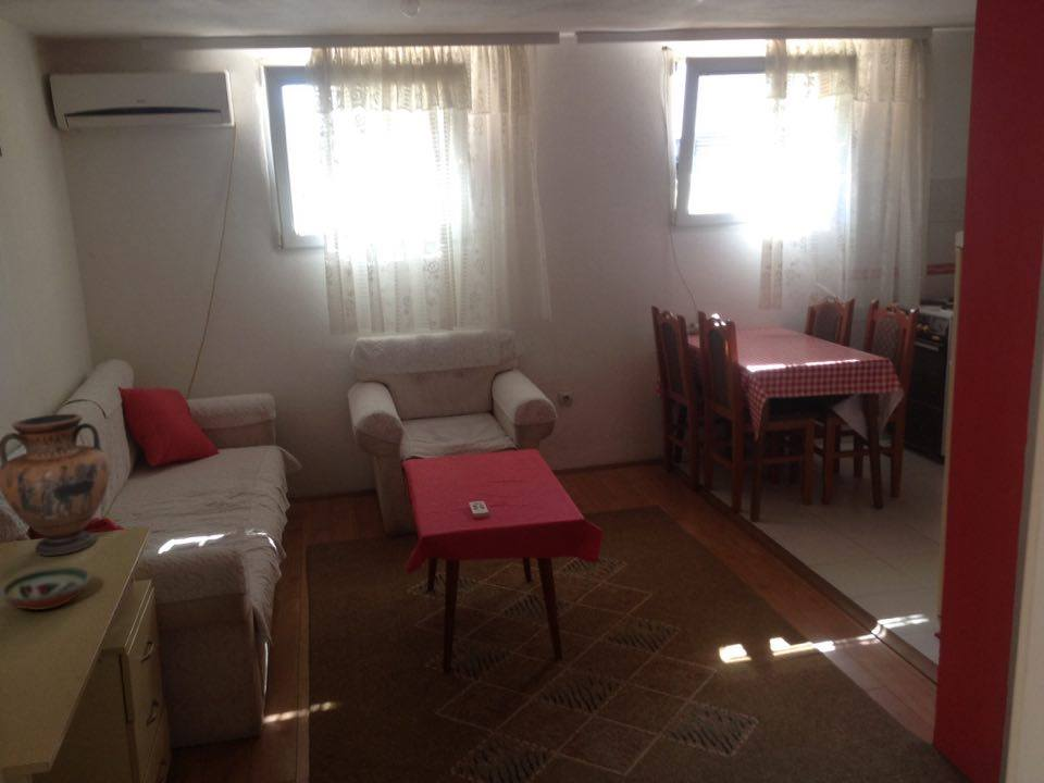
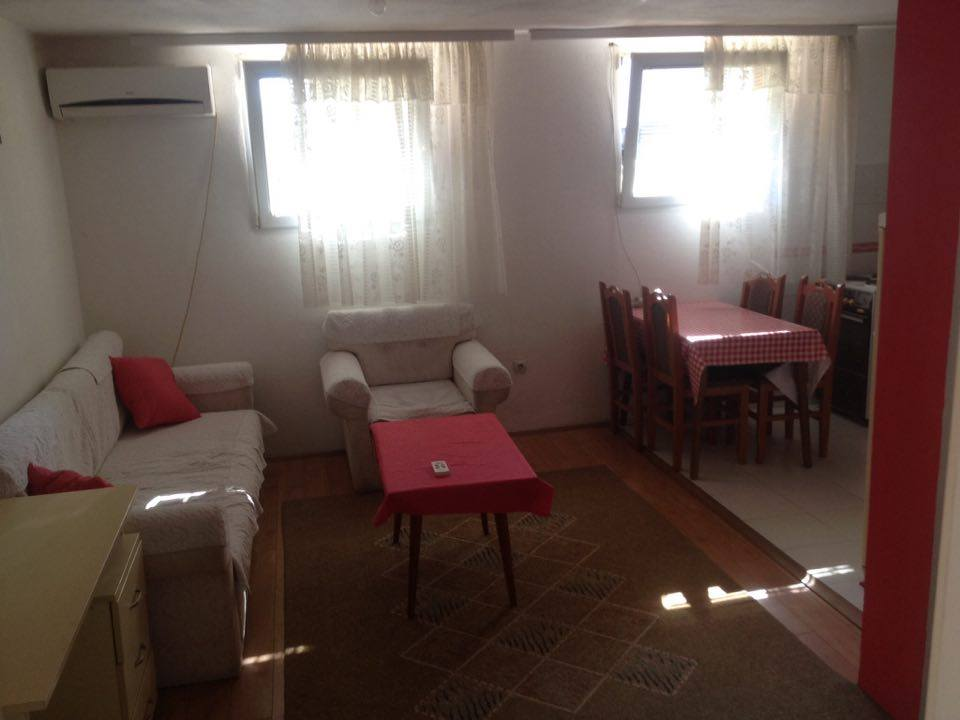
- decorative bowl [0,566,92,611]
- vase [0,412,111,557]
